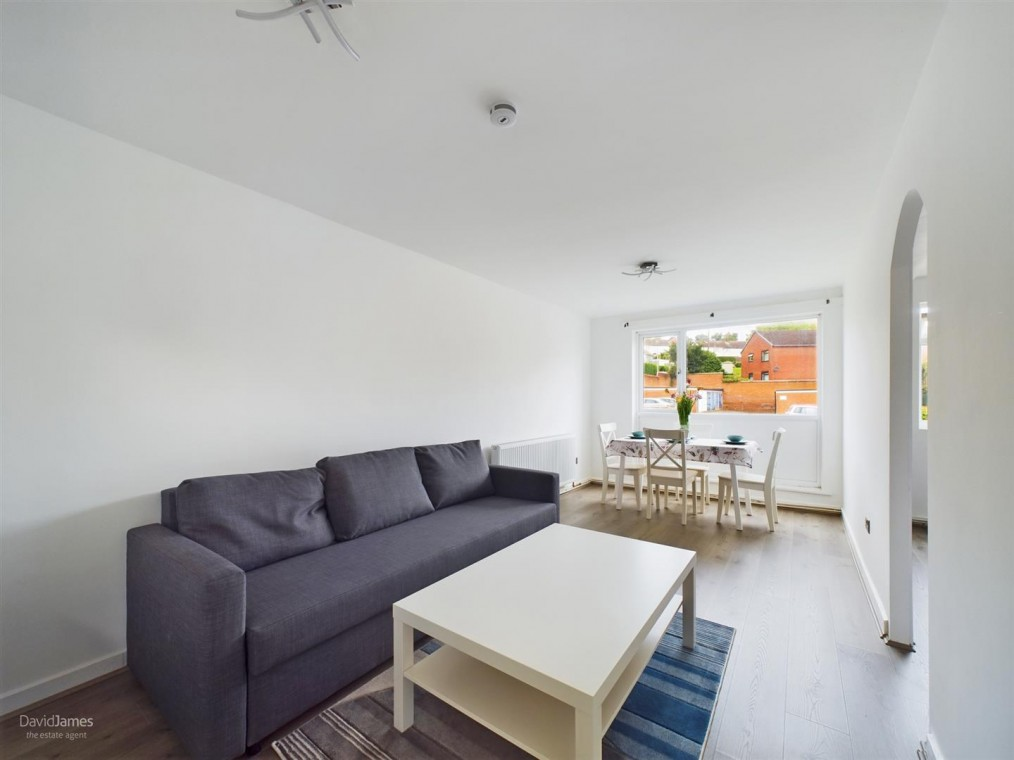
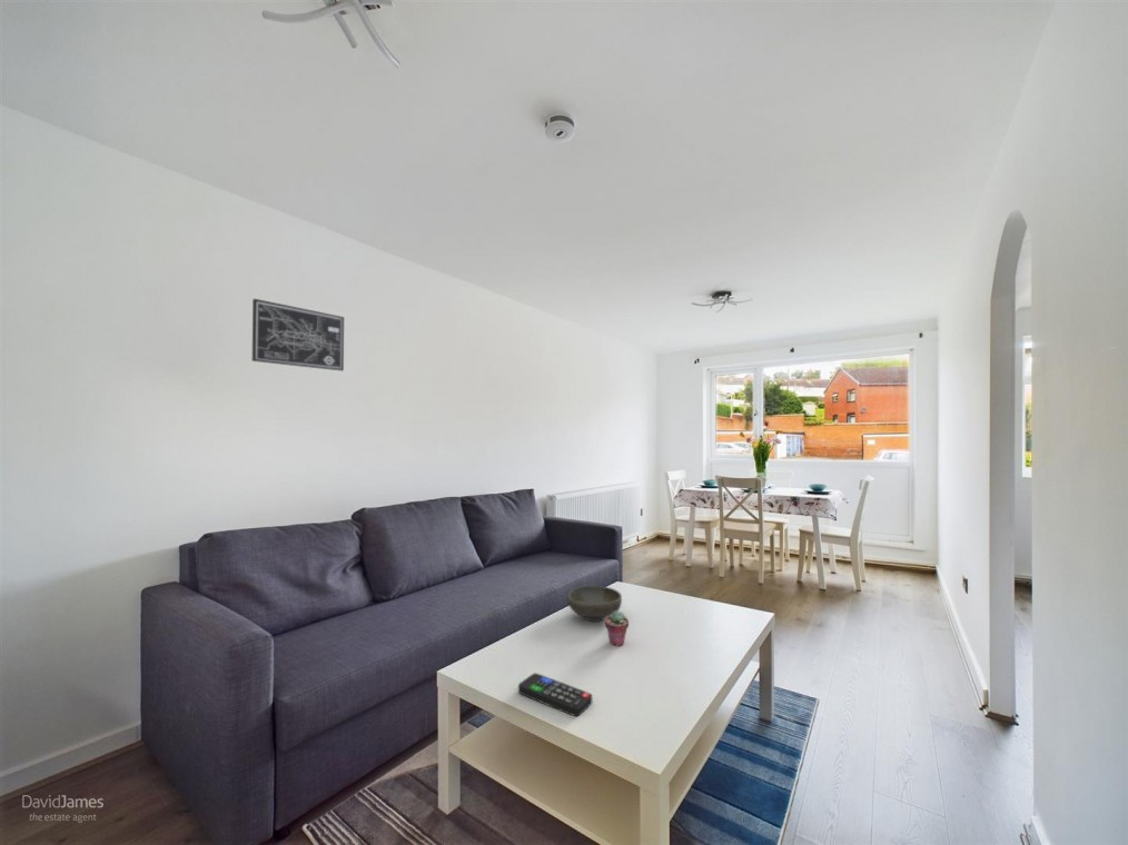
+ bowl [566,584,623,623]
+ potted succulent [604,610,630,647]
+ wall art [251,298,345,371]
+ remote control [517,672,593,717]
